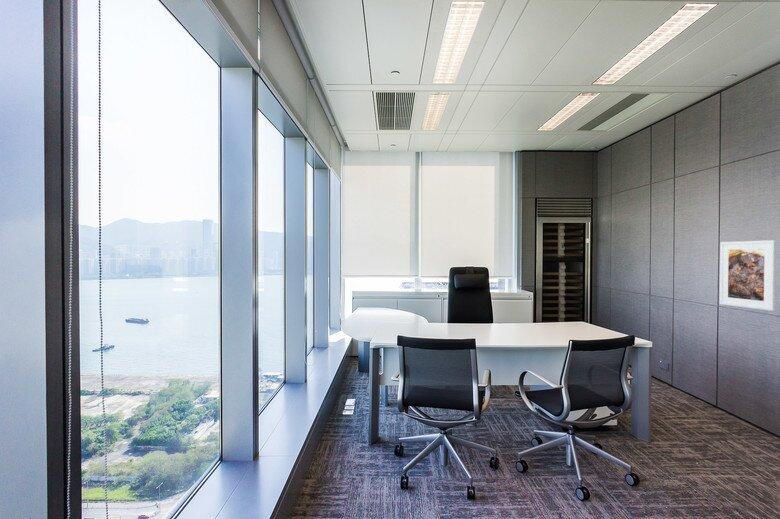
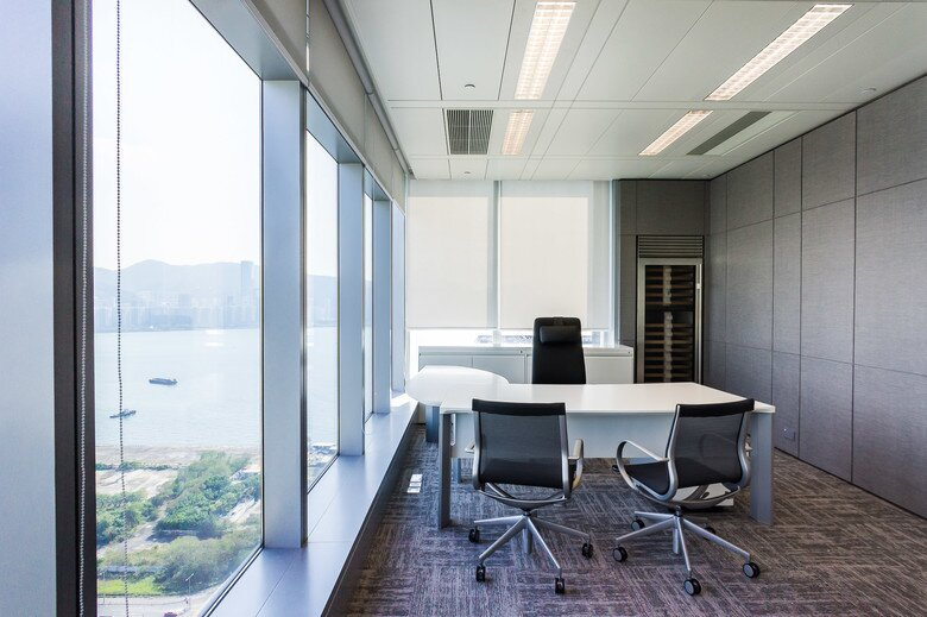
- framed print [719,239,777,312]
